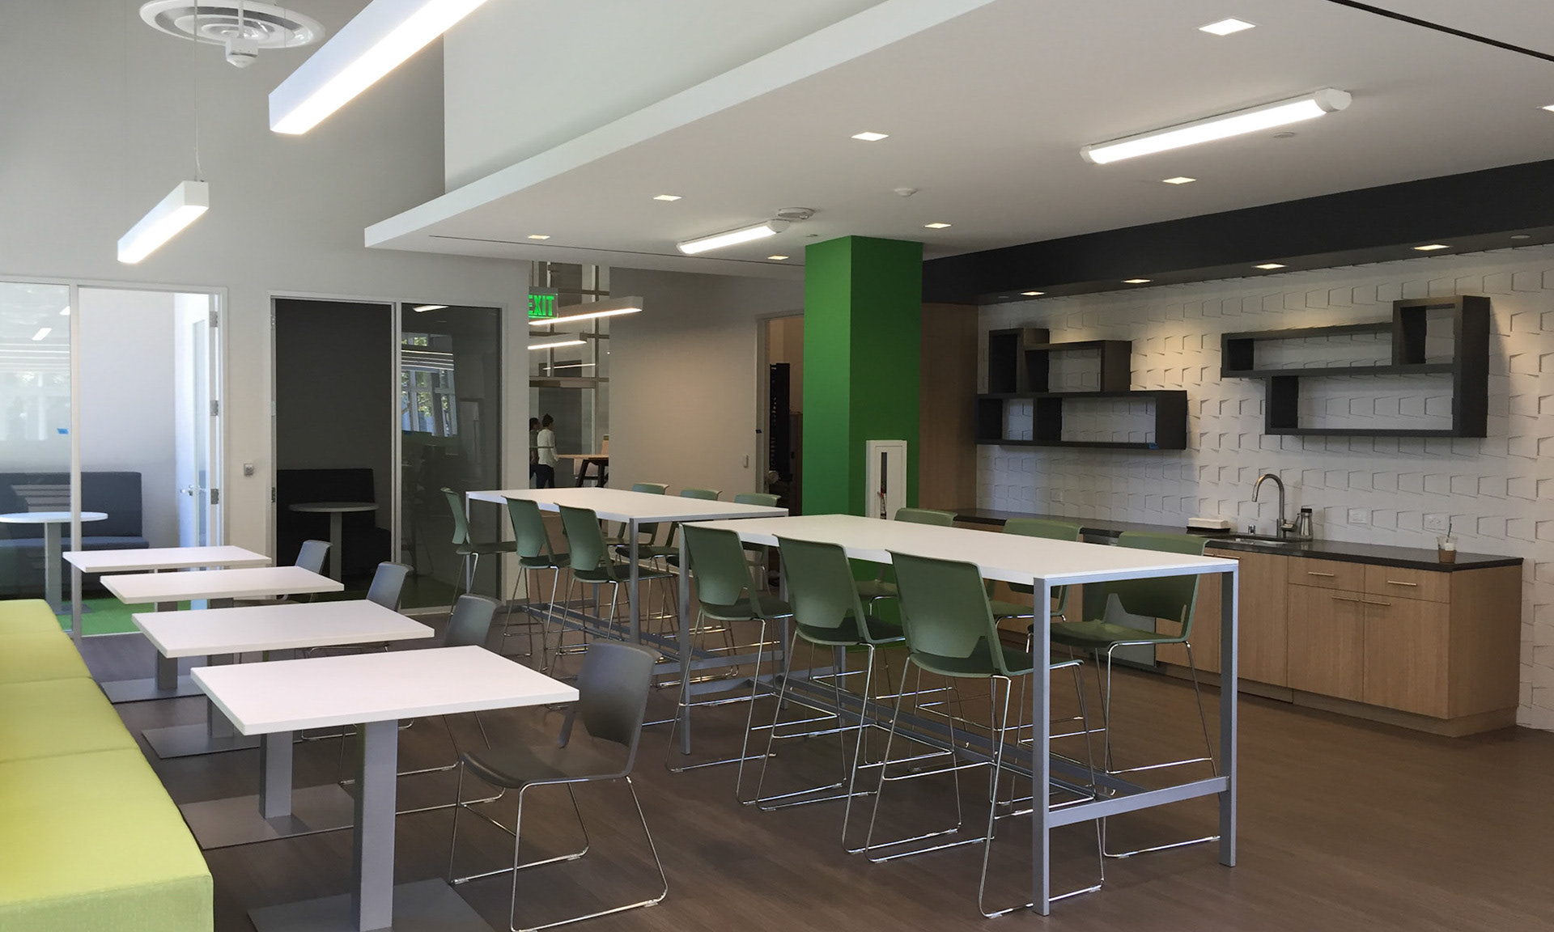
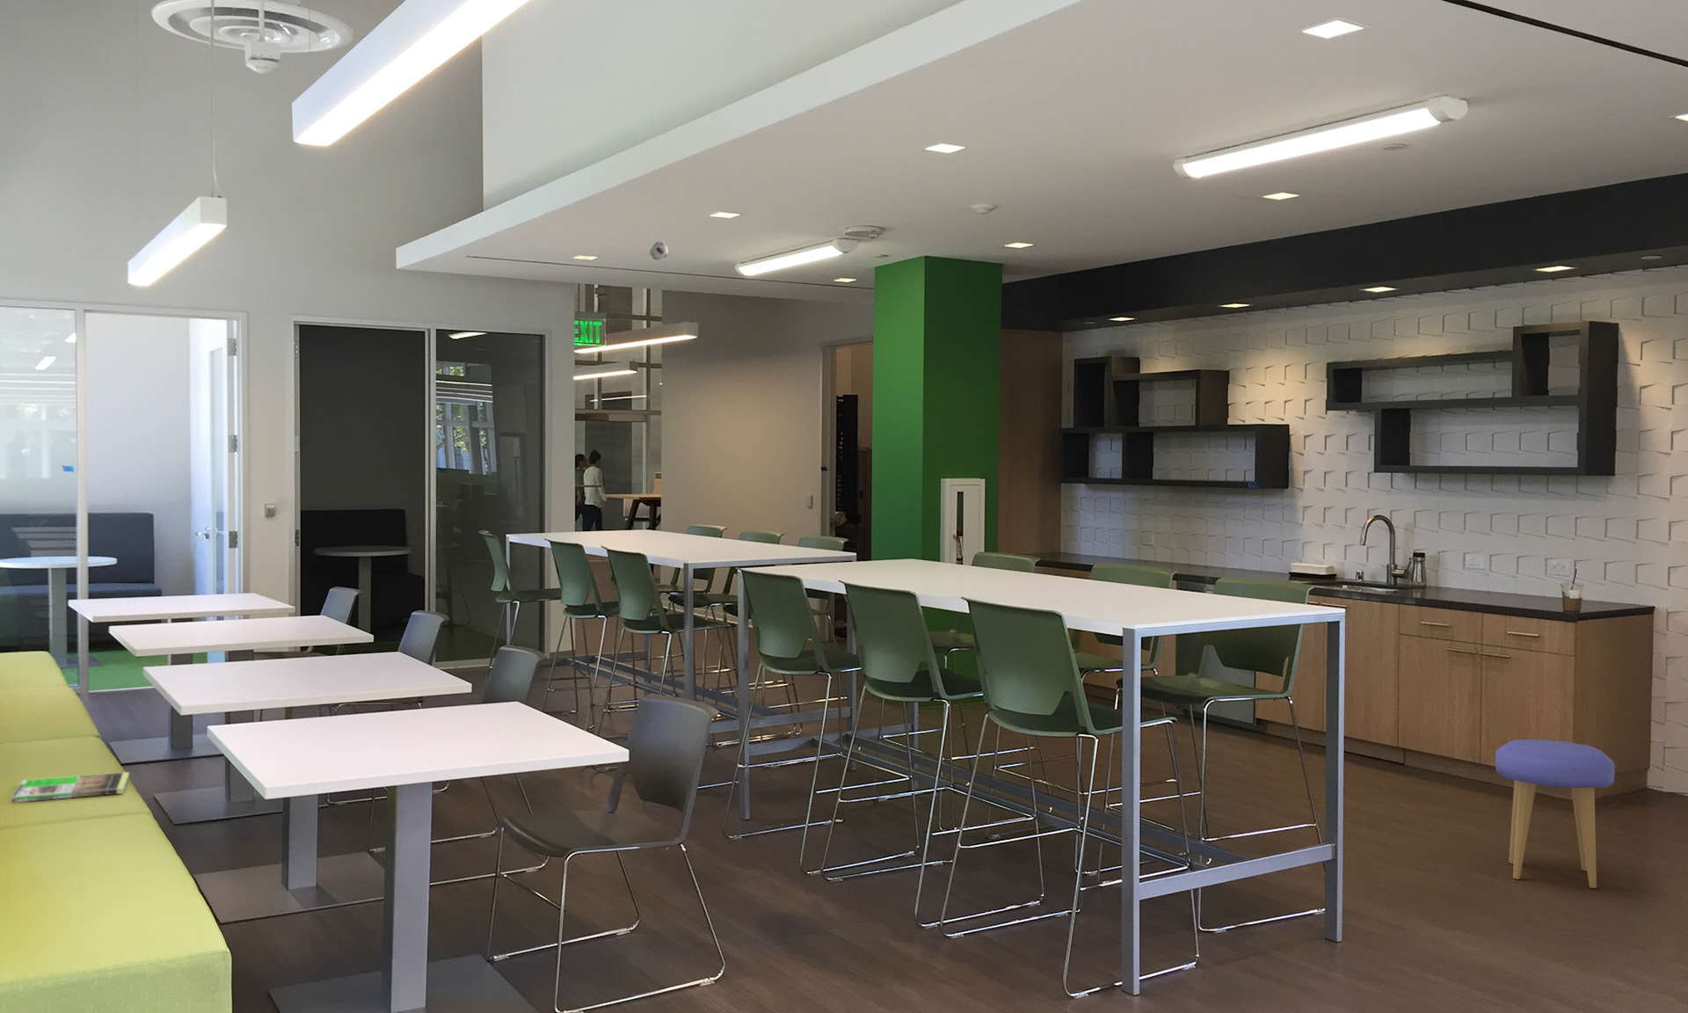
+ magazine [11,771,130,803]
+ smoke detector [649,240,669,262]
+ stool [1495,738,1616,889]
